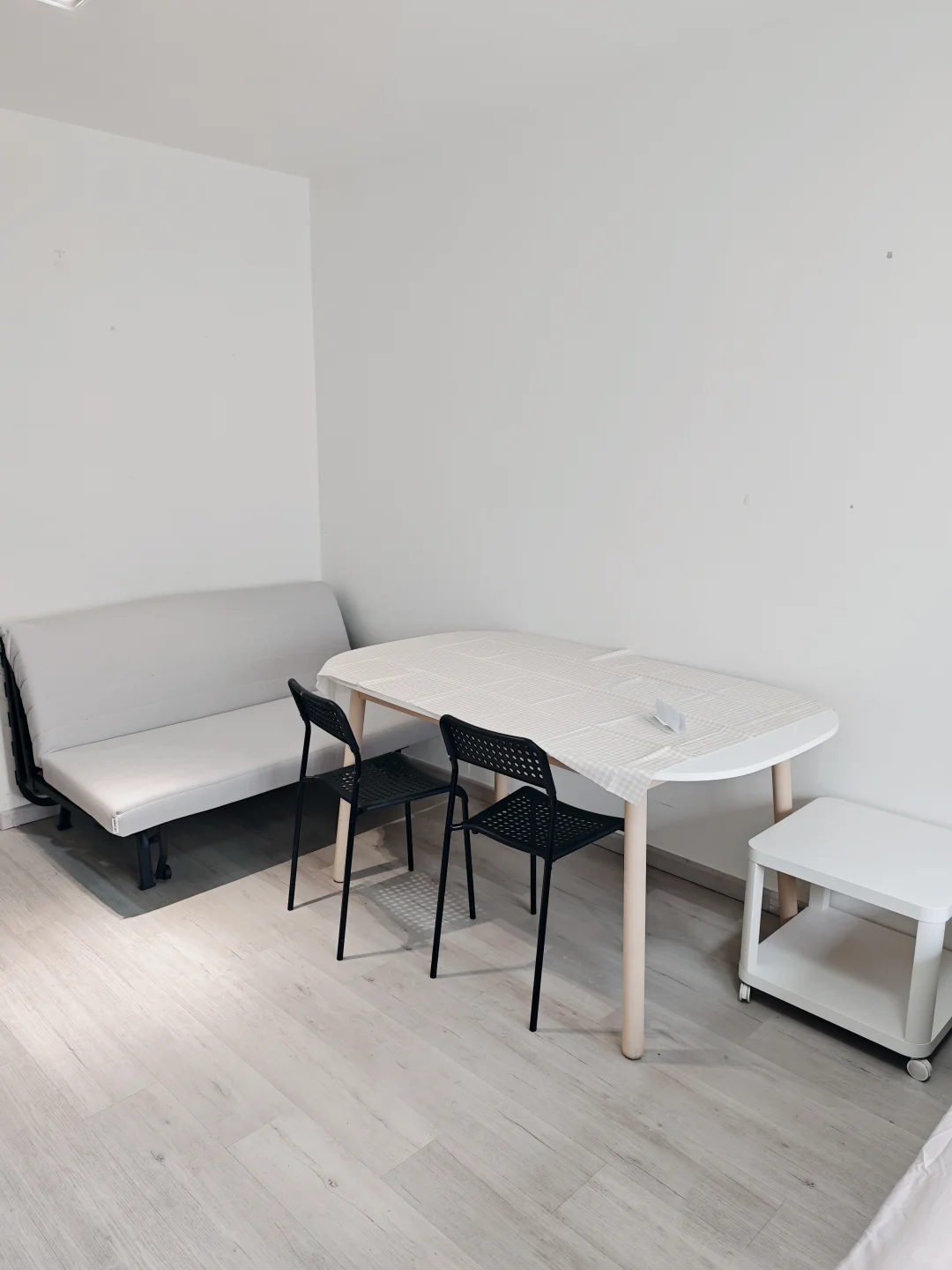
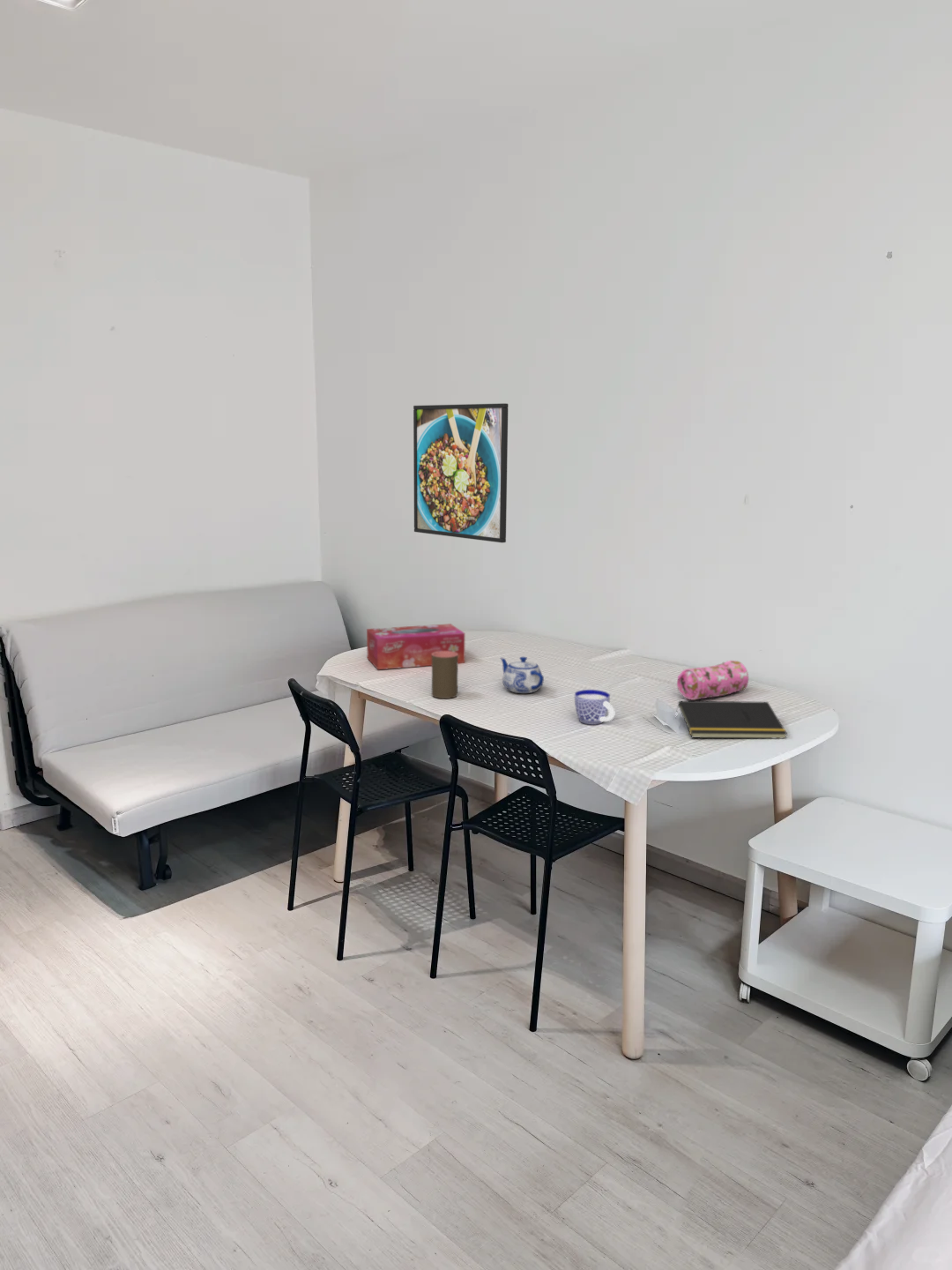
+ cup [431,651,458,699]
+ notepad [674,700,788,740]
+ cup [574,689,615,726]
+ pencil case [676,660,749,701]
+ teapot [500,656,545,694]
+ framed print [413,402,509,543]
+ tissue box [366,623,465,670]
